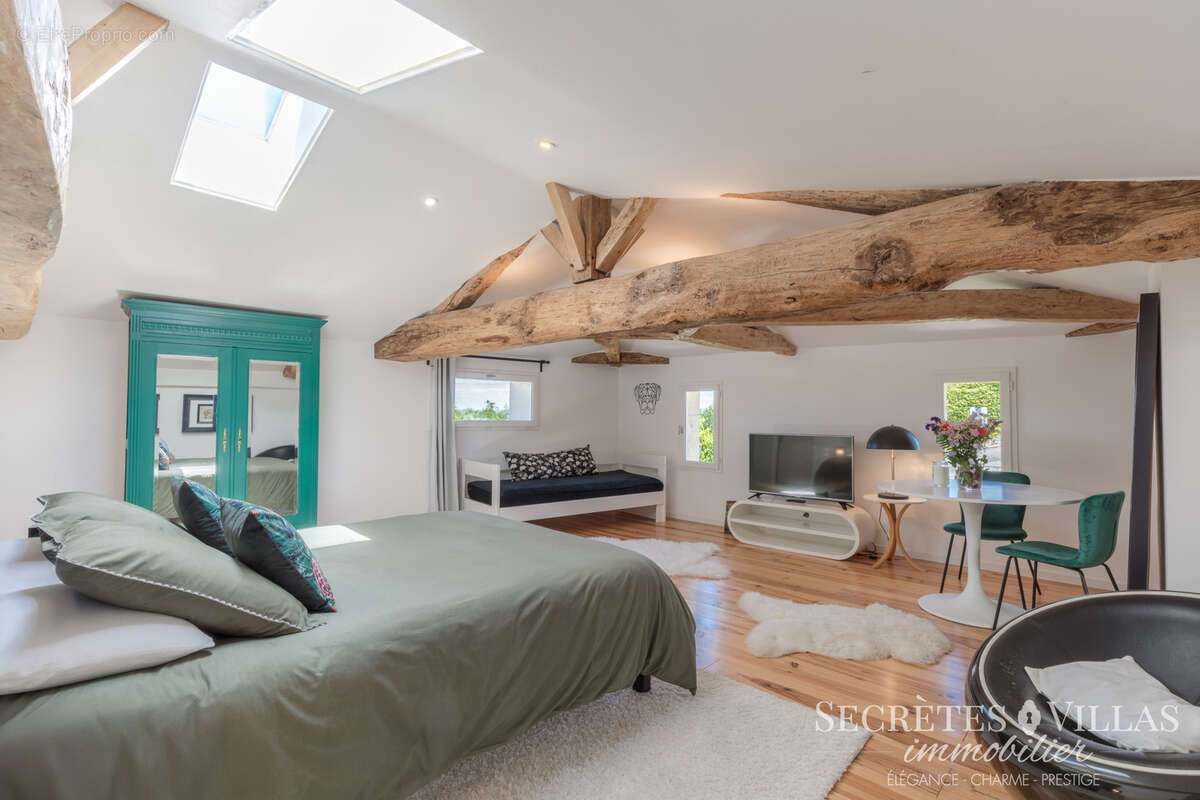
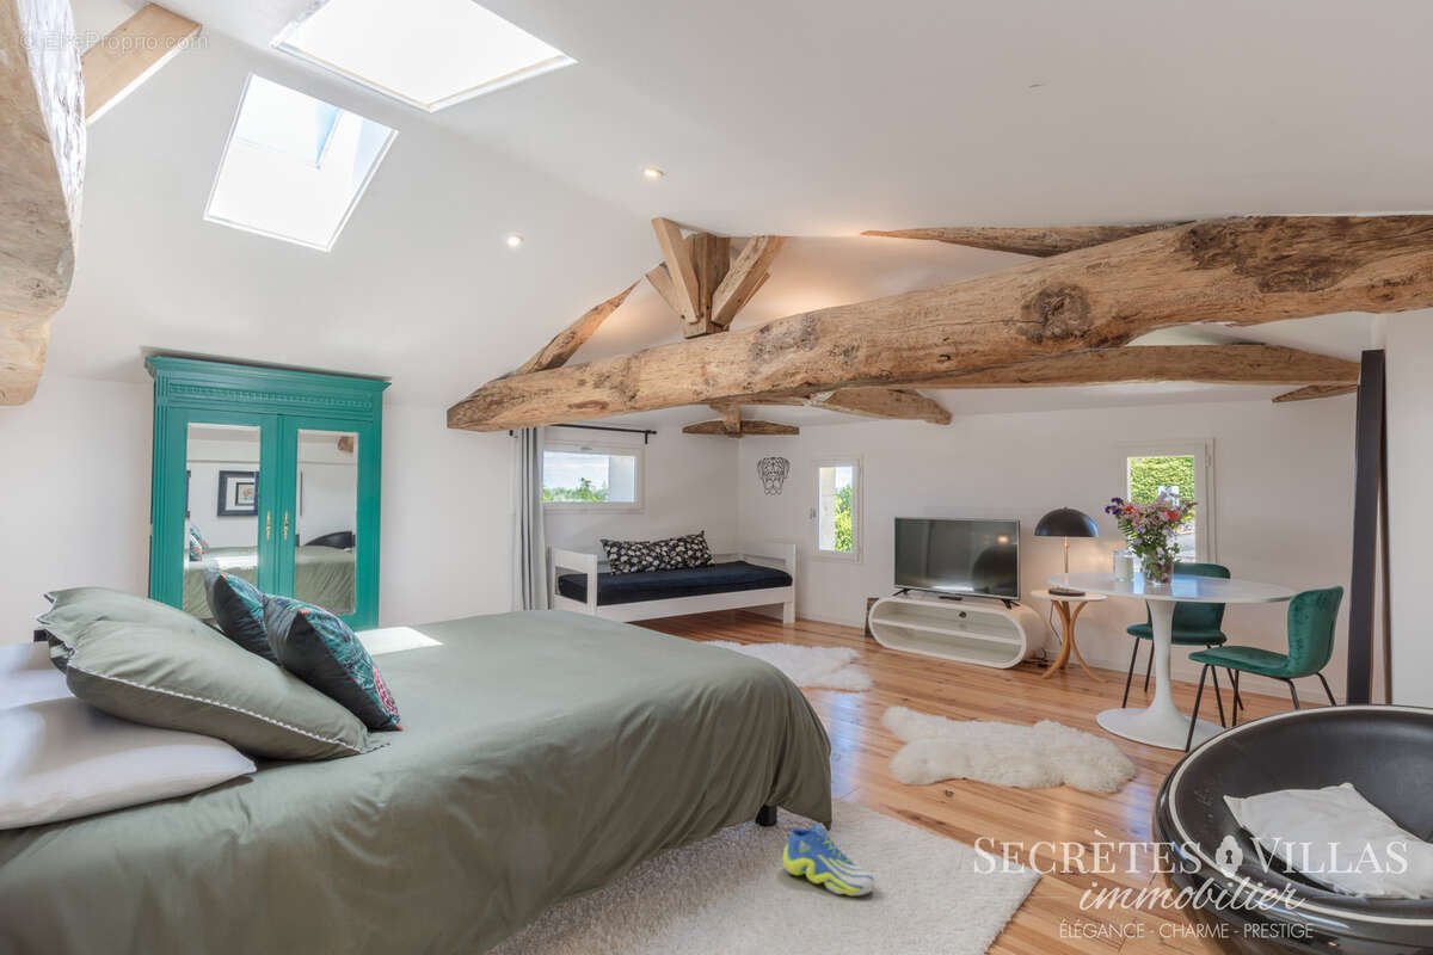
+ sneaker [781,822,877,897]
